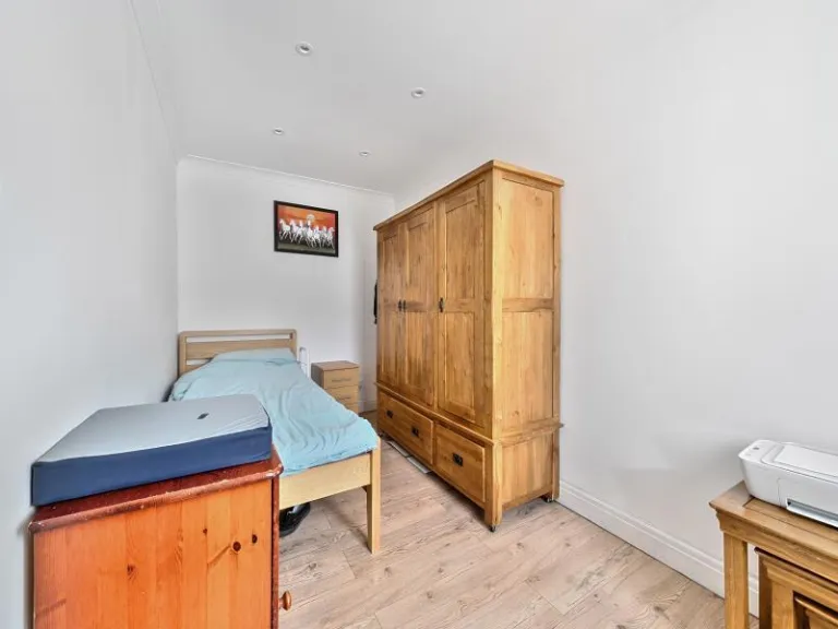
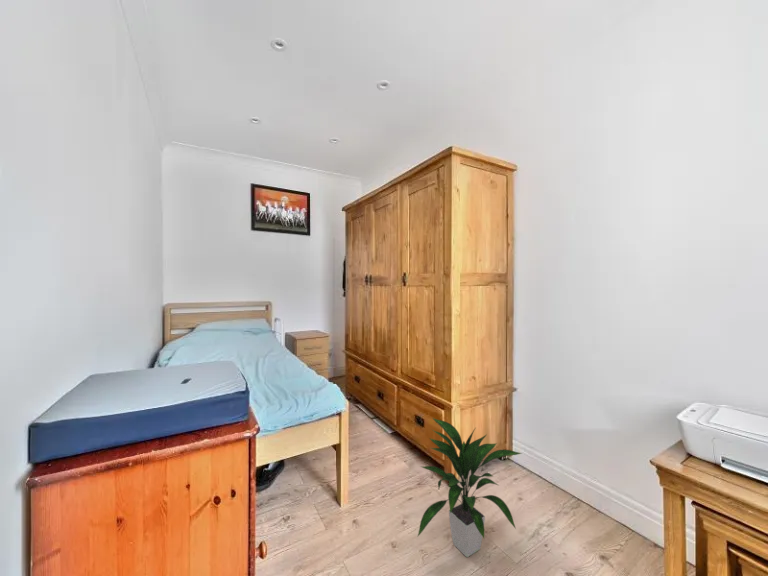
+ indoor plant [416,417,523,558]
